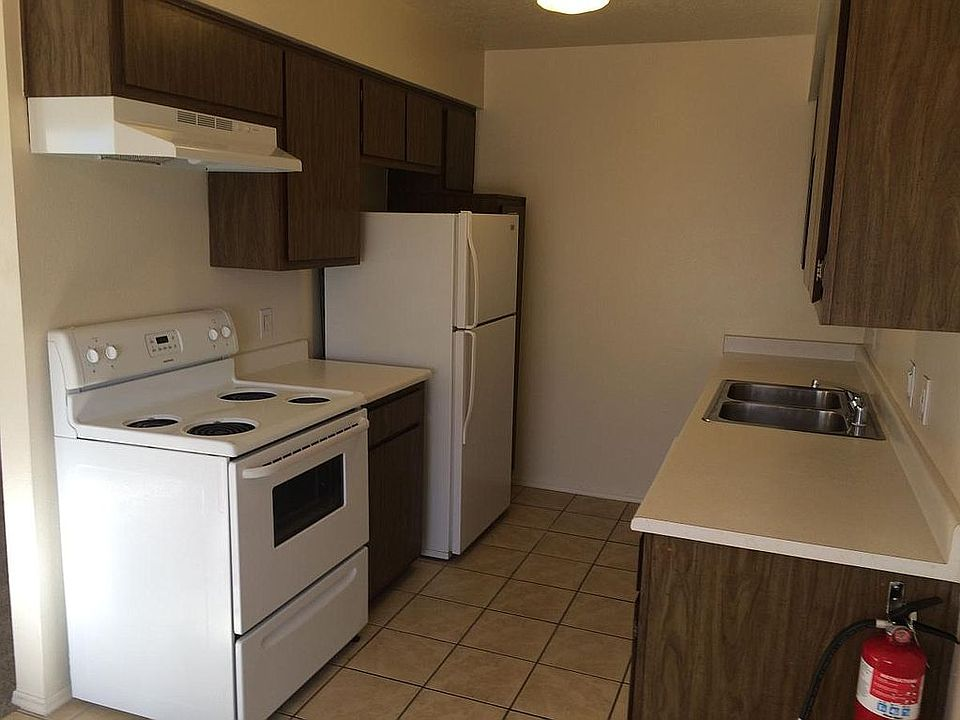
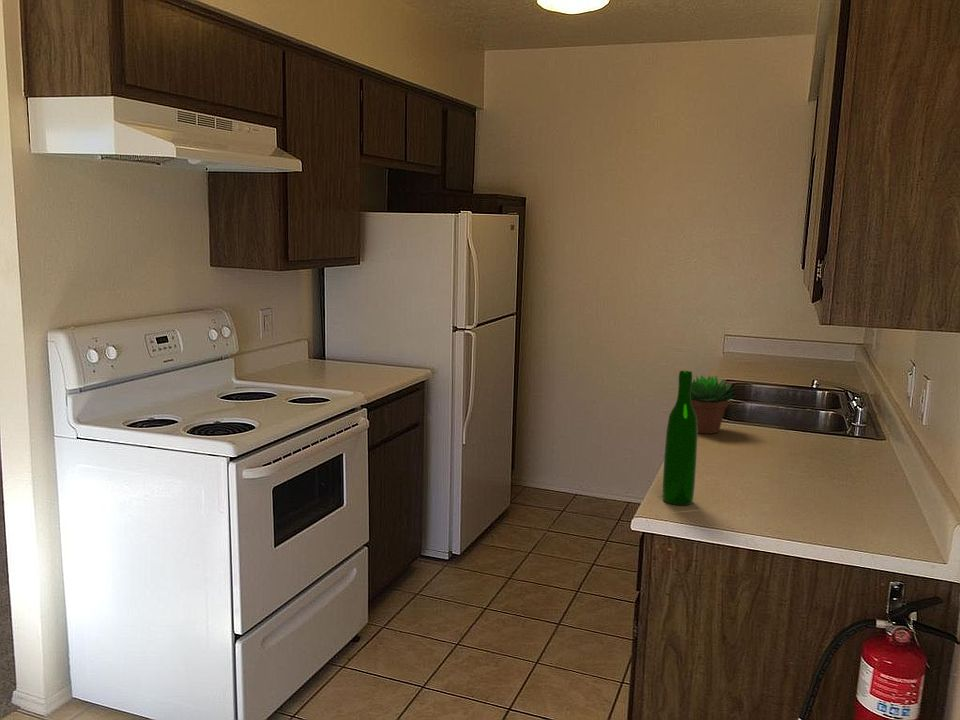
+ wine bottle [661,370,699,506]
+ succulent plant [691,374,738,435]
